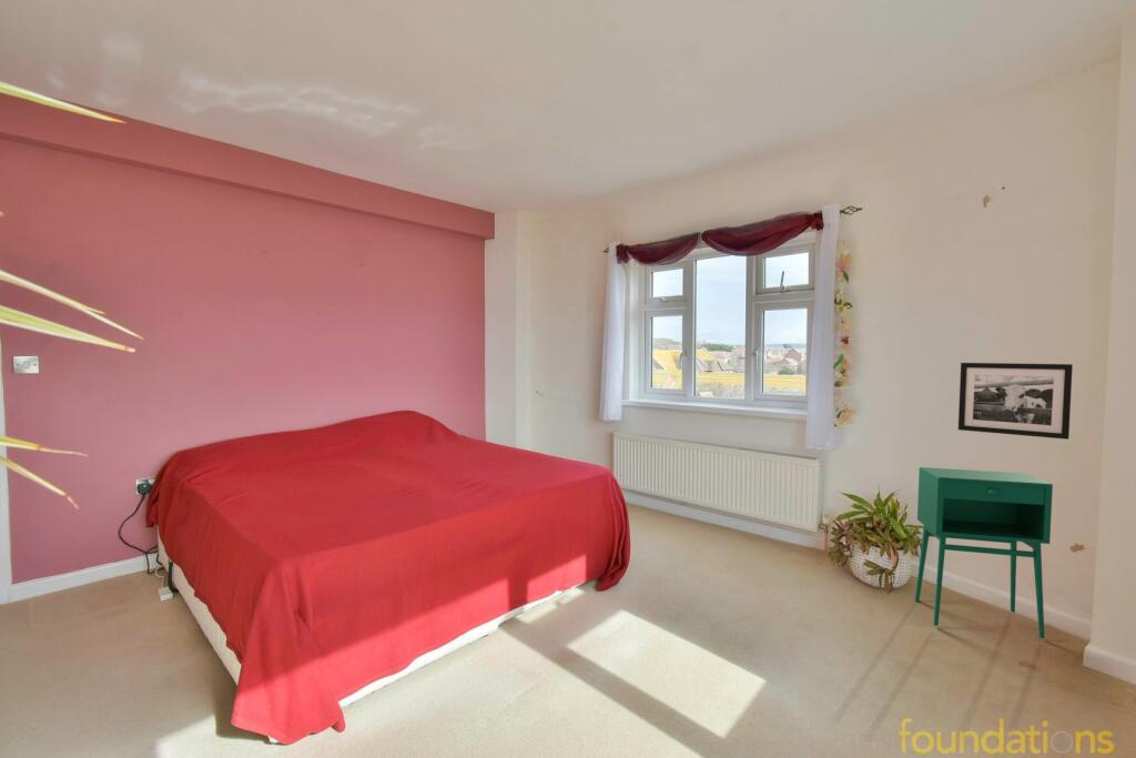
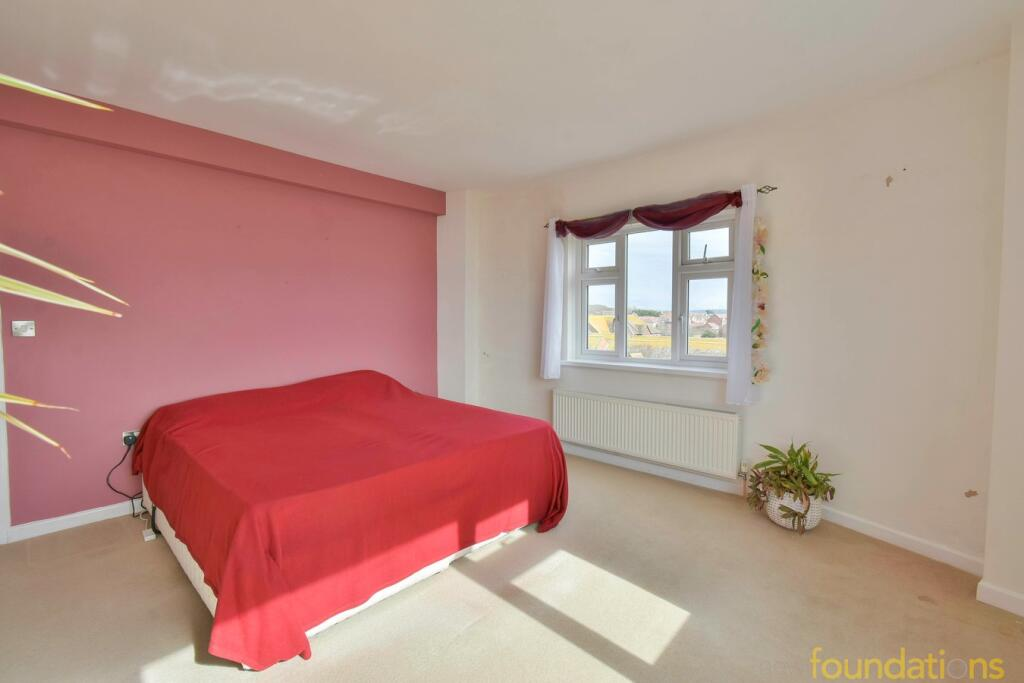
- storage cabinet [914,466,1054,639]
- picture frame [957,362,1074,441]
